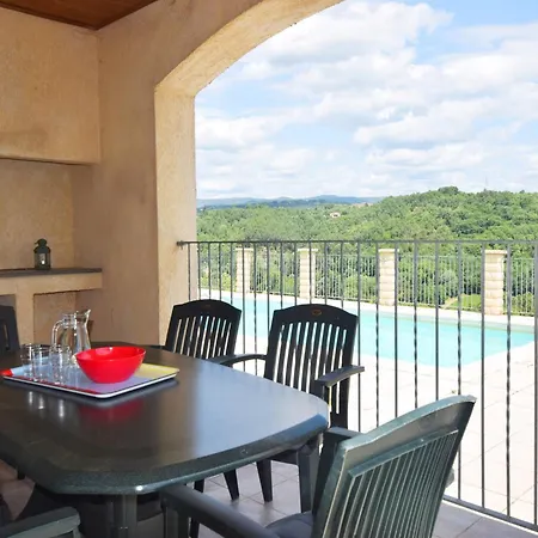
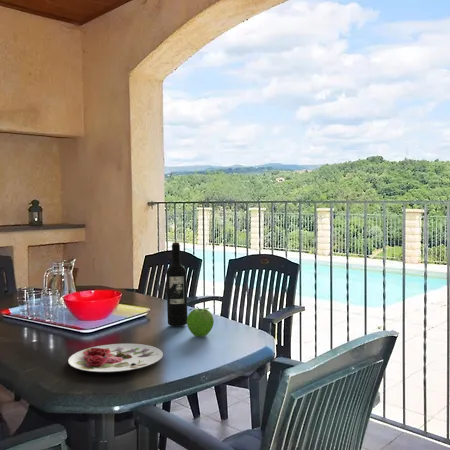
+ fruit [186,306,215,338]
+ plate [67,343,164,373]
+ wine bottle [165,241,188,327]
